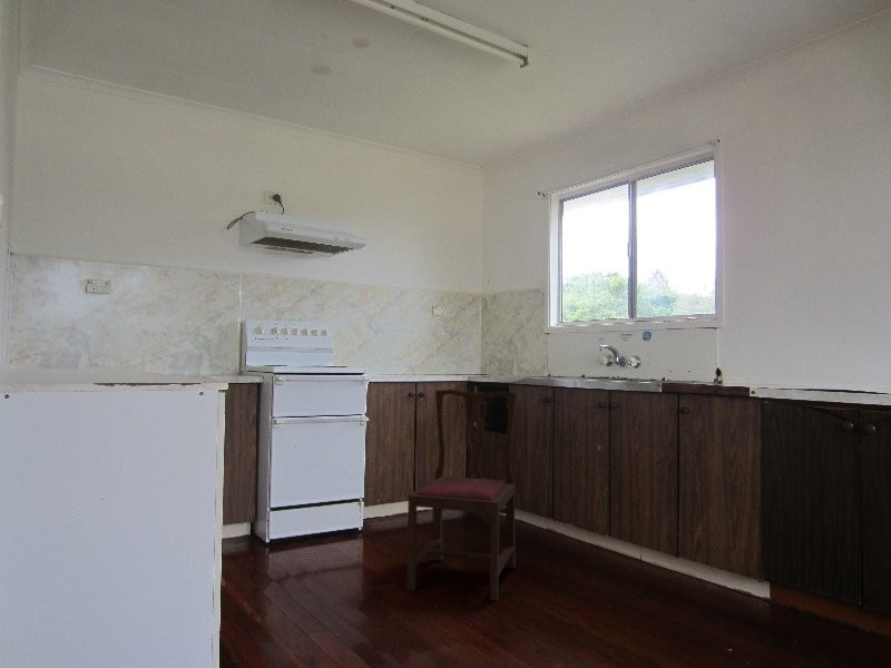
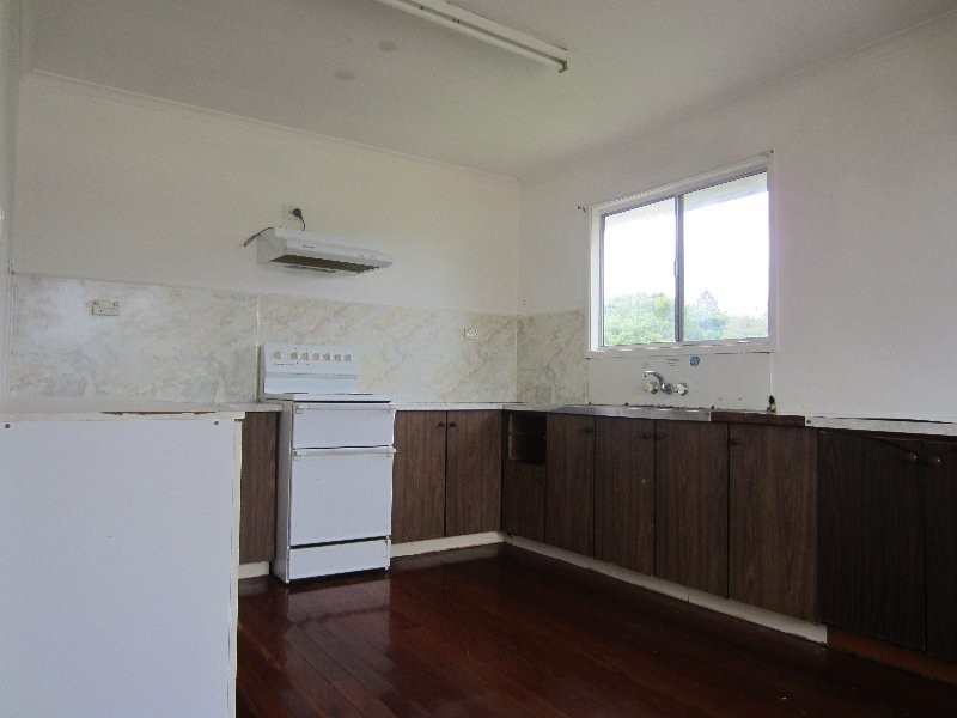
- dining chair [405,389,517,602]
